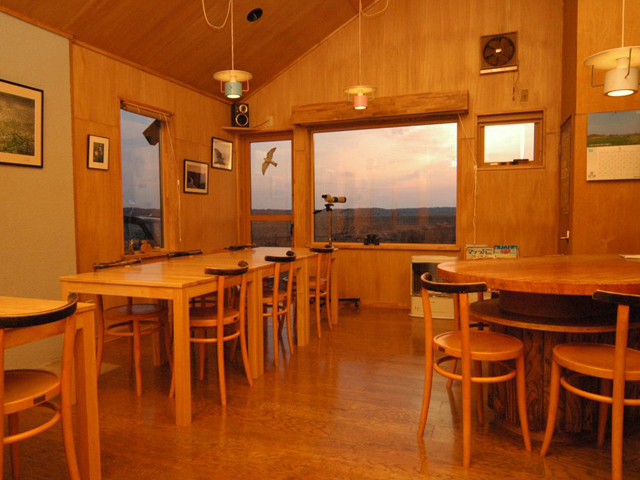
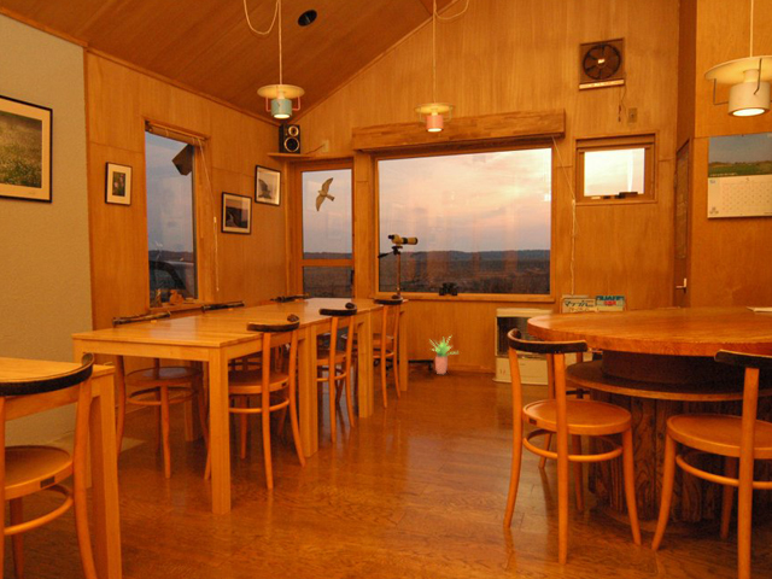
+ potted plant [428,333,458,375]
